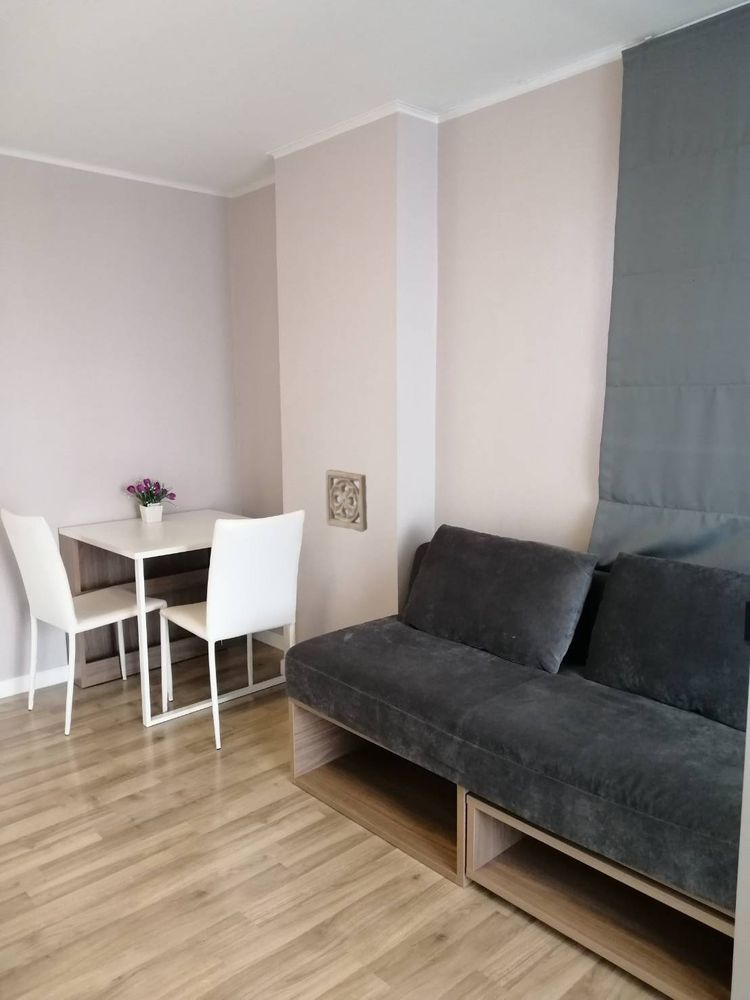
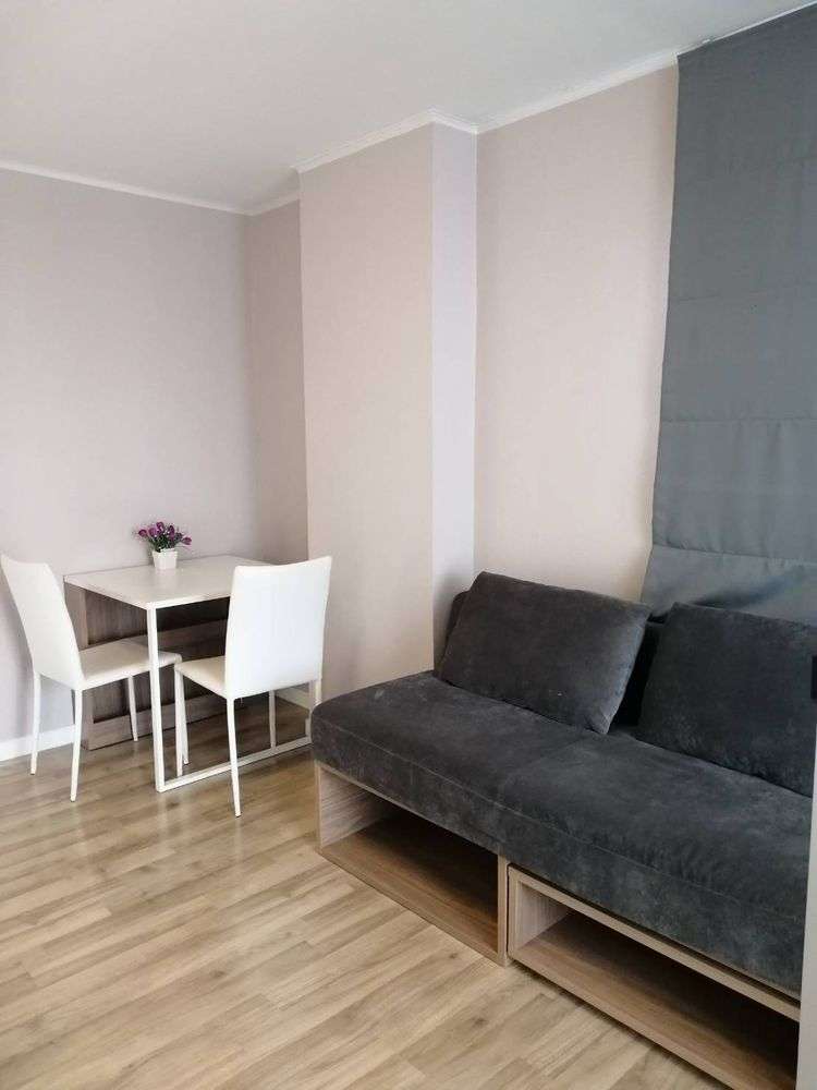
- wall ornament [325,469,368,533]
